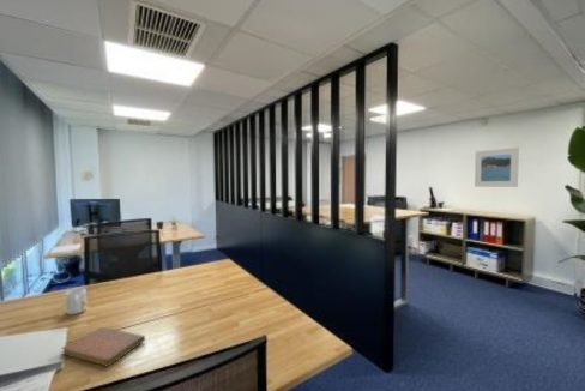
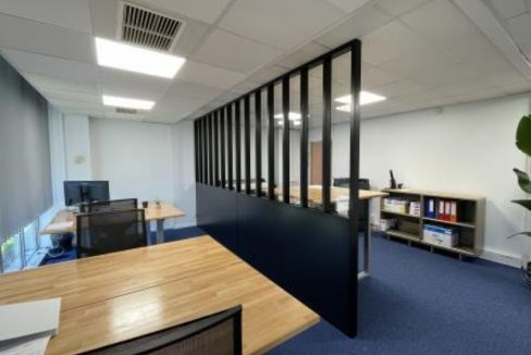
- mug [64,287,88,315]
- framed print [474,146,520,188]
- notebook [60,326,146,367]
